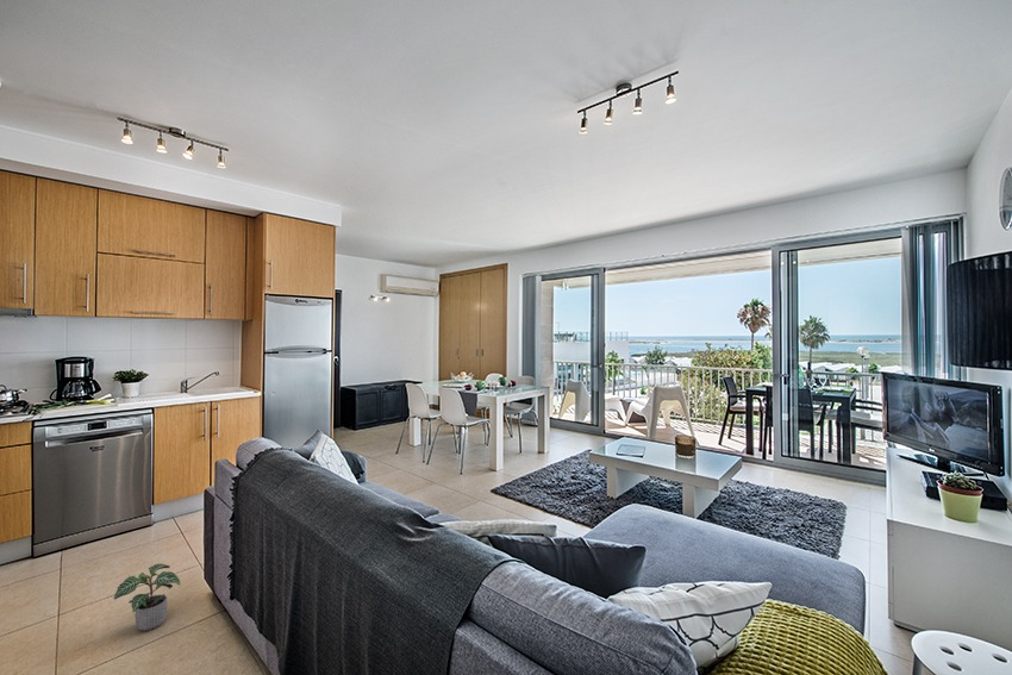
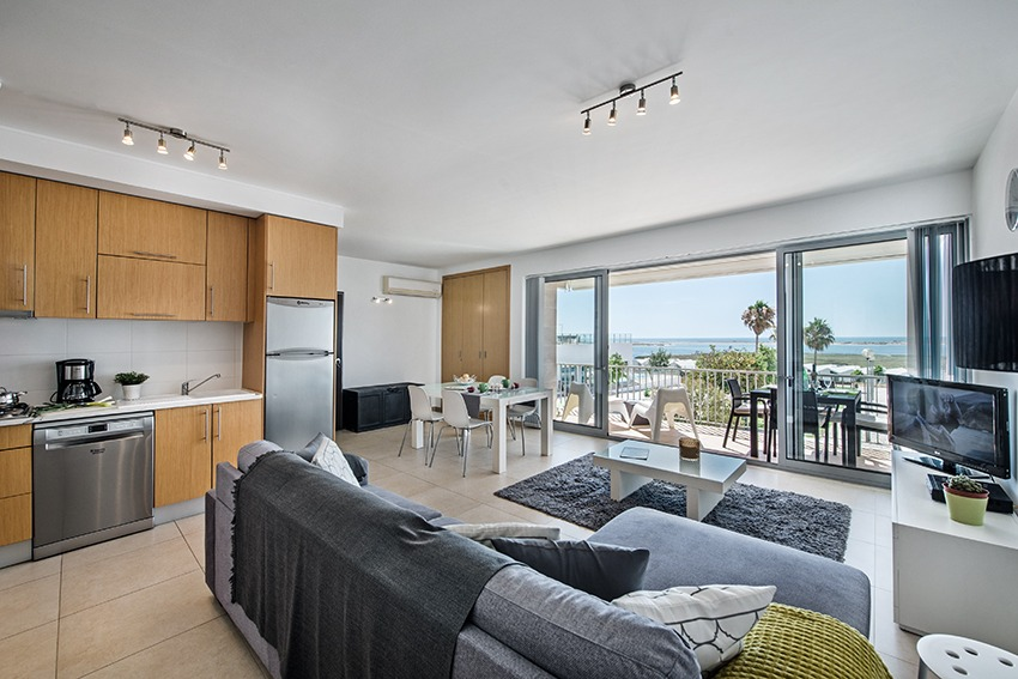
- potted plant [113,563,181,632]
